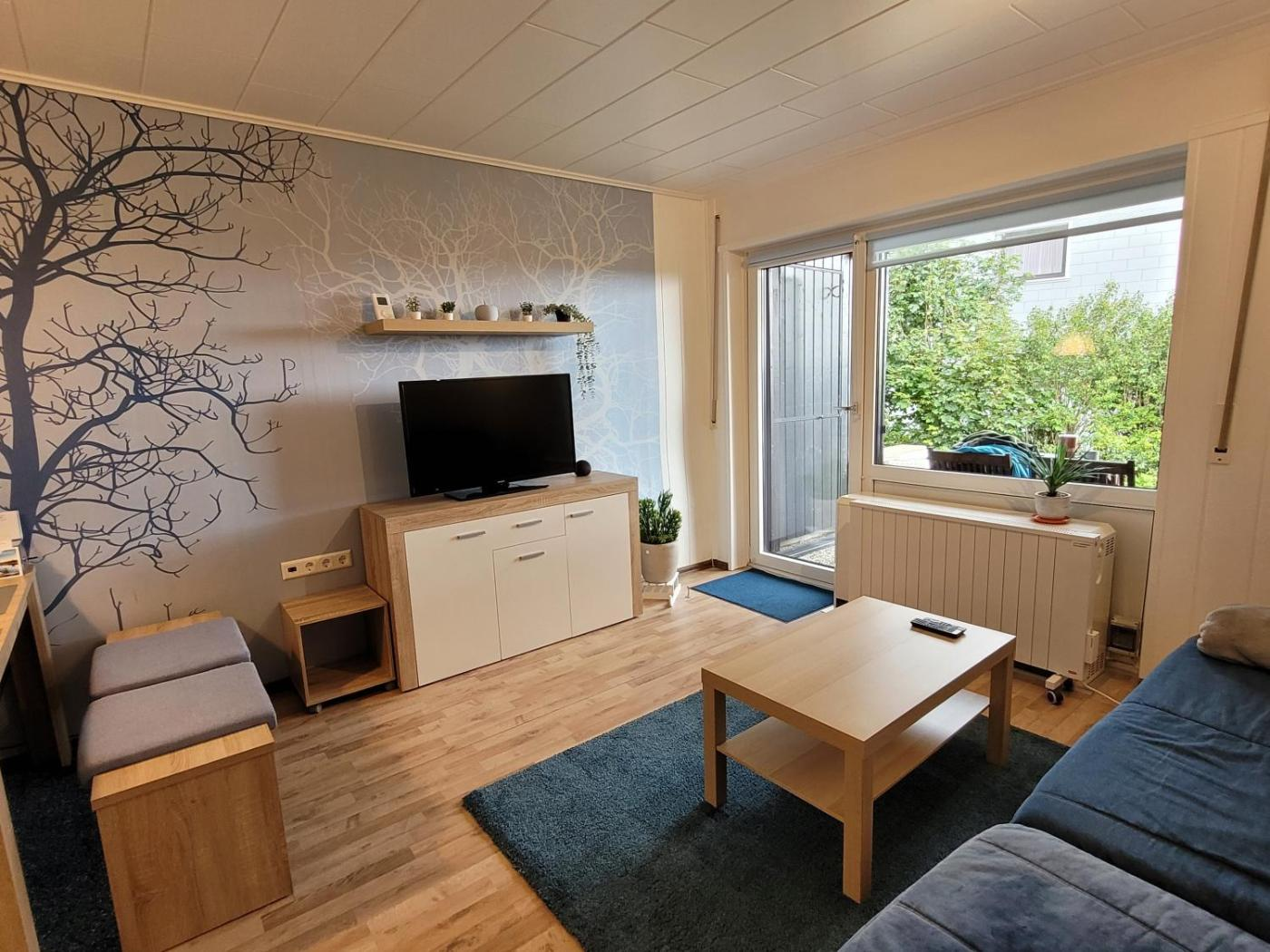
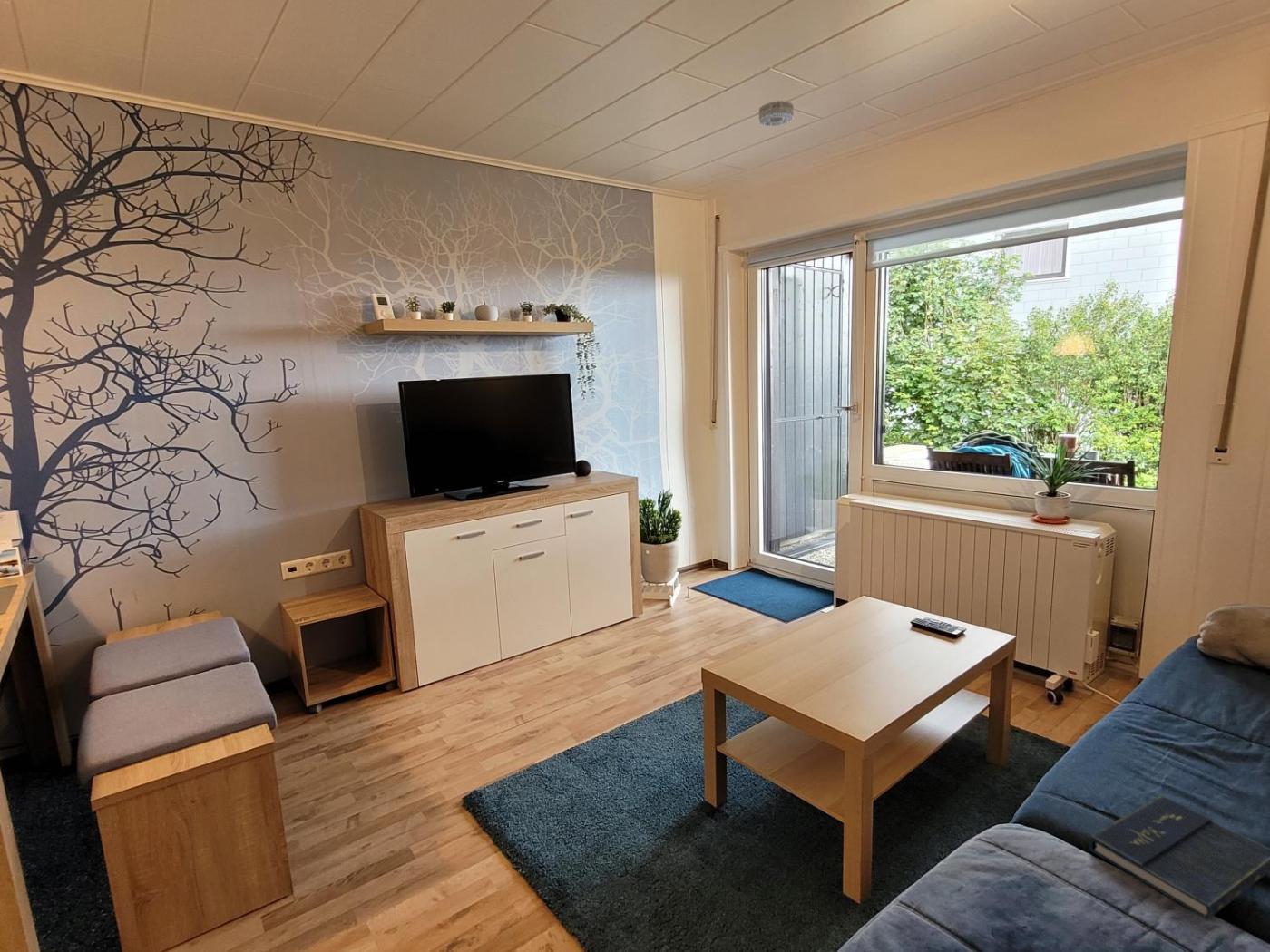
+ smoke detector [758,100,795,127]
+ book [1089,793,1270,920]
